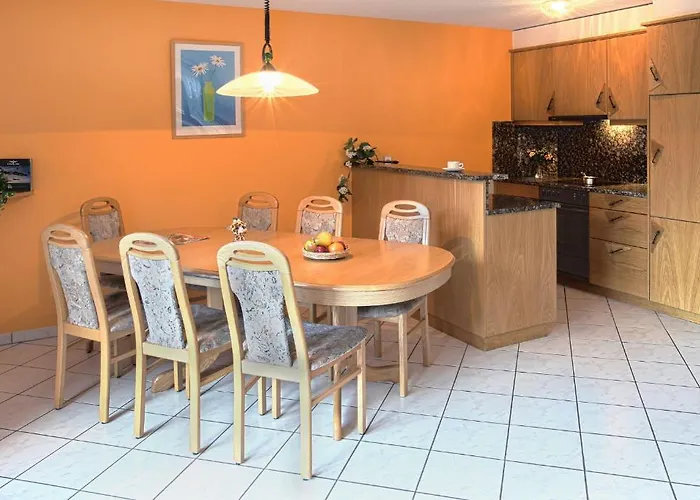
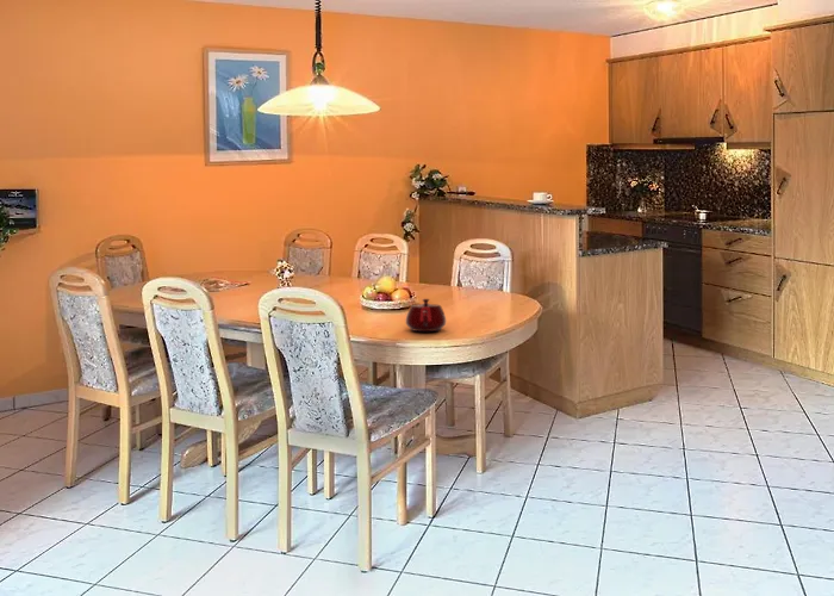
+ teapot [405,298,447,333]
